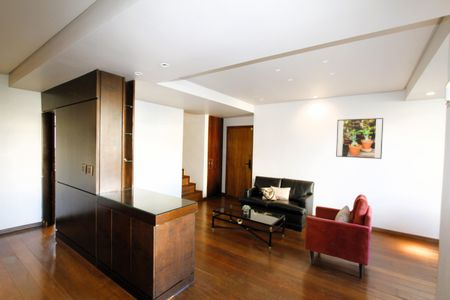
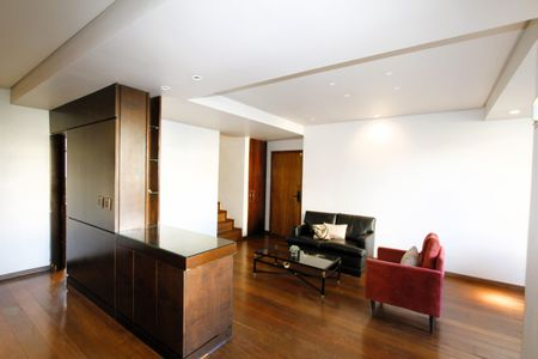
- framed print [335,117,384,160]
